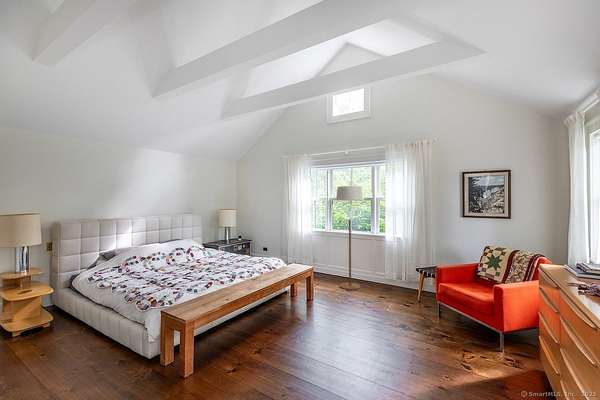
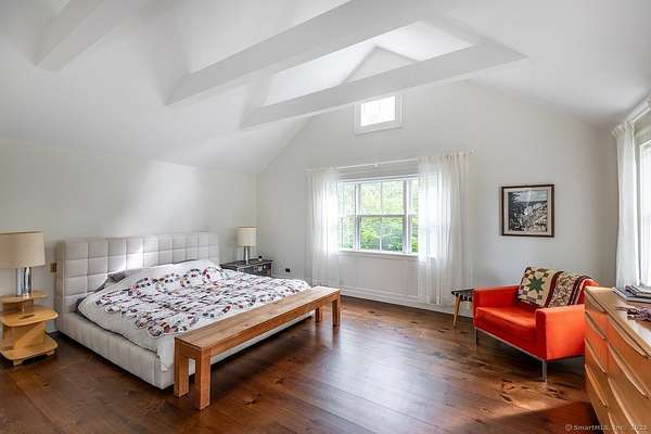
- floor lamp [335,181,365,291]
